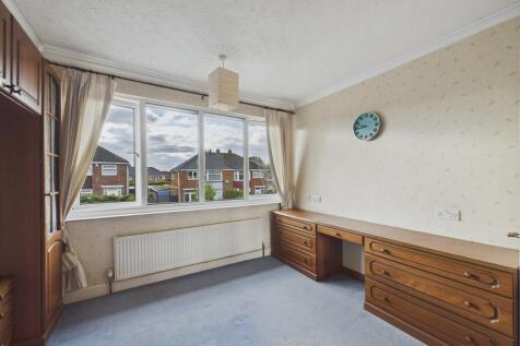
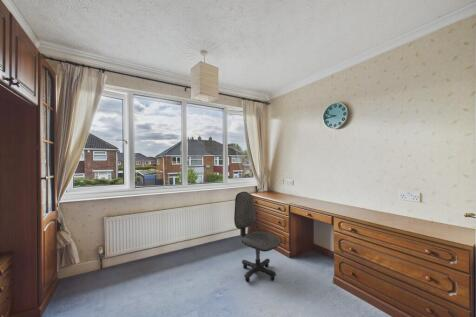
+ office chair [233,191,283,283]
